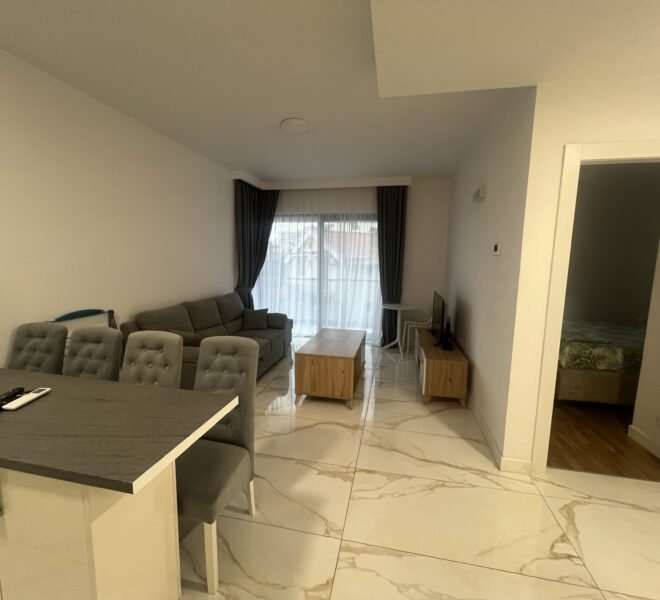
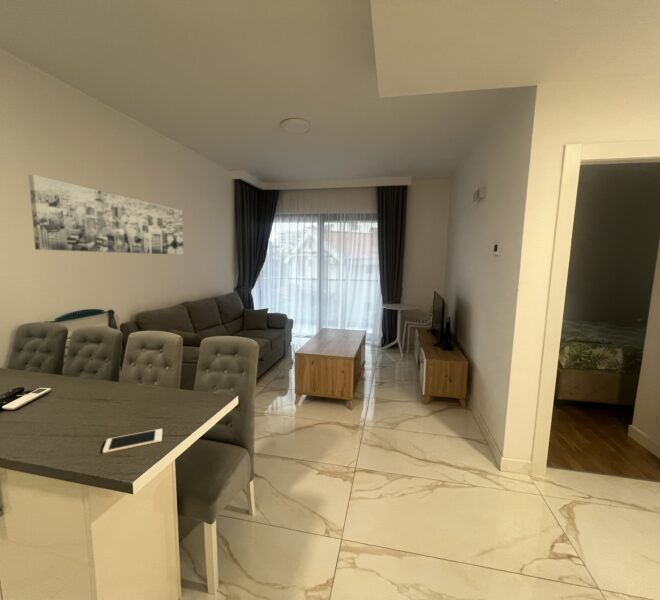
+ cell phone [102,428,163,454]
+ wall art [28,174,184,256]
